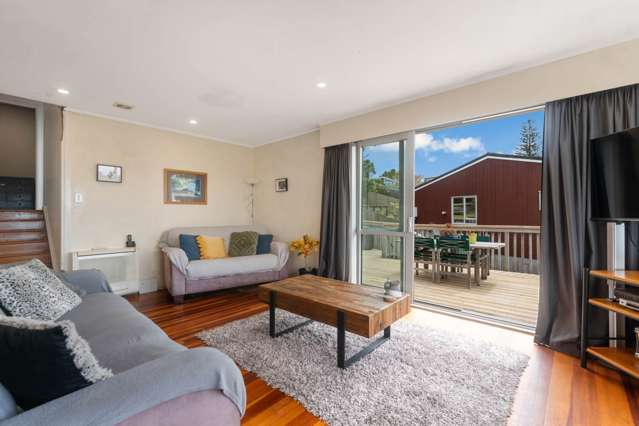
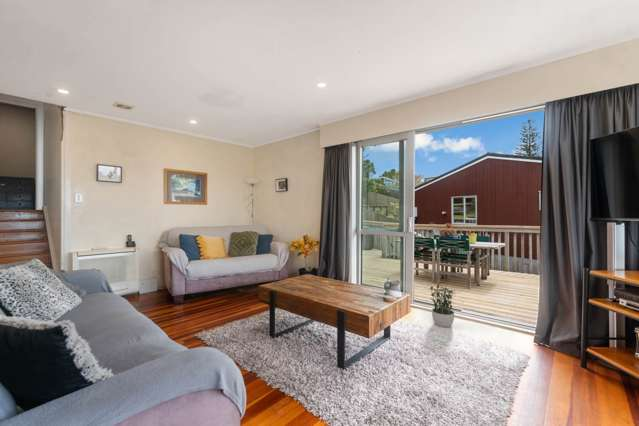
+ potted plant [426,283,456,328]
